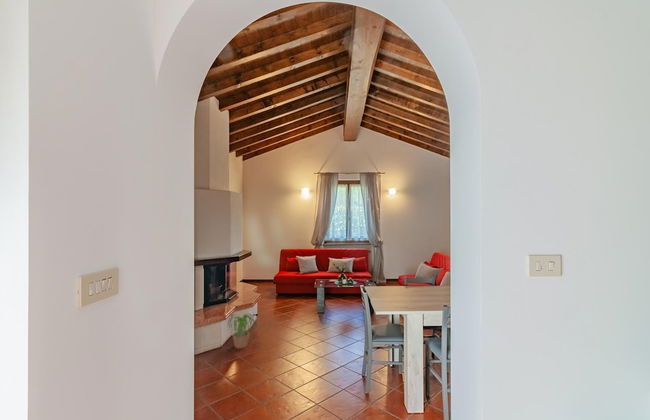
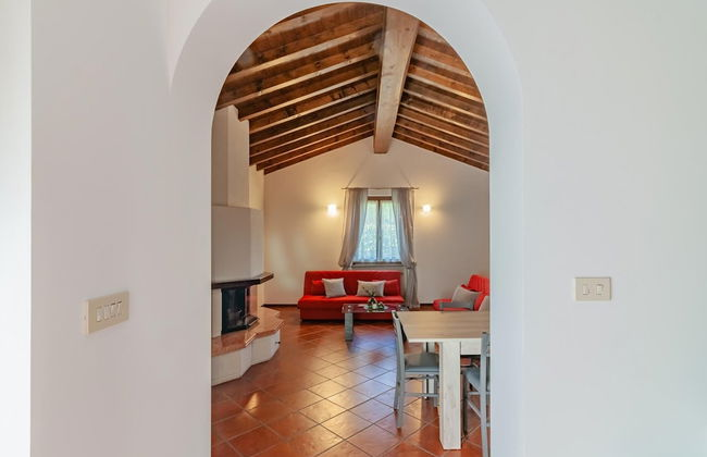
- potted plant [225,313,256,349]
